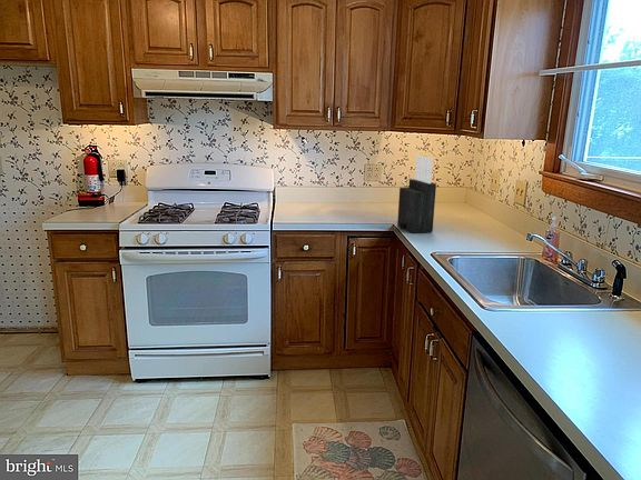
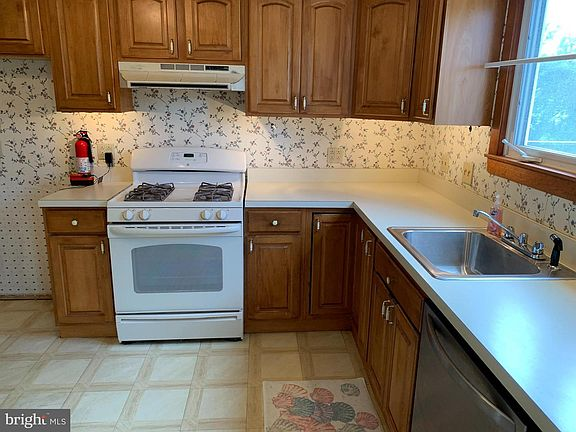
- knife block [396,154,437,234]
